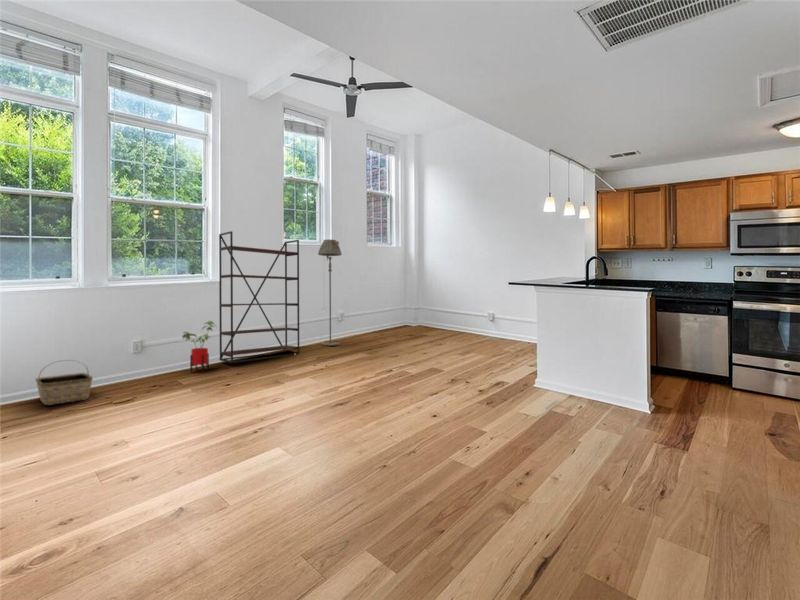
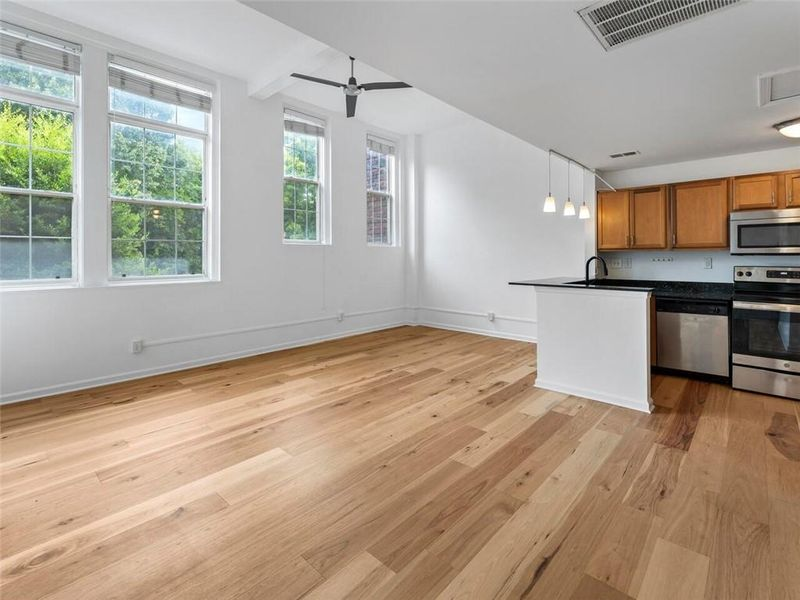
- floor lamp [317,238,343,347]
- house plant [181,320,218,373]
- bookshelf [218,230,300,364]
- basket [35,359,94,406]
